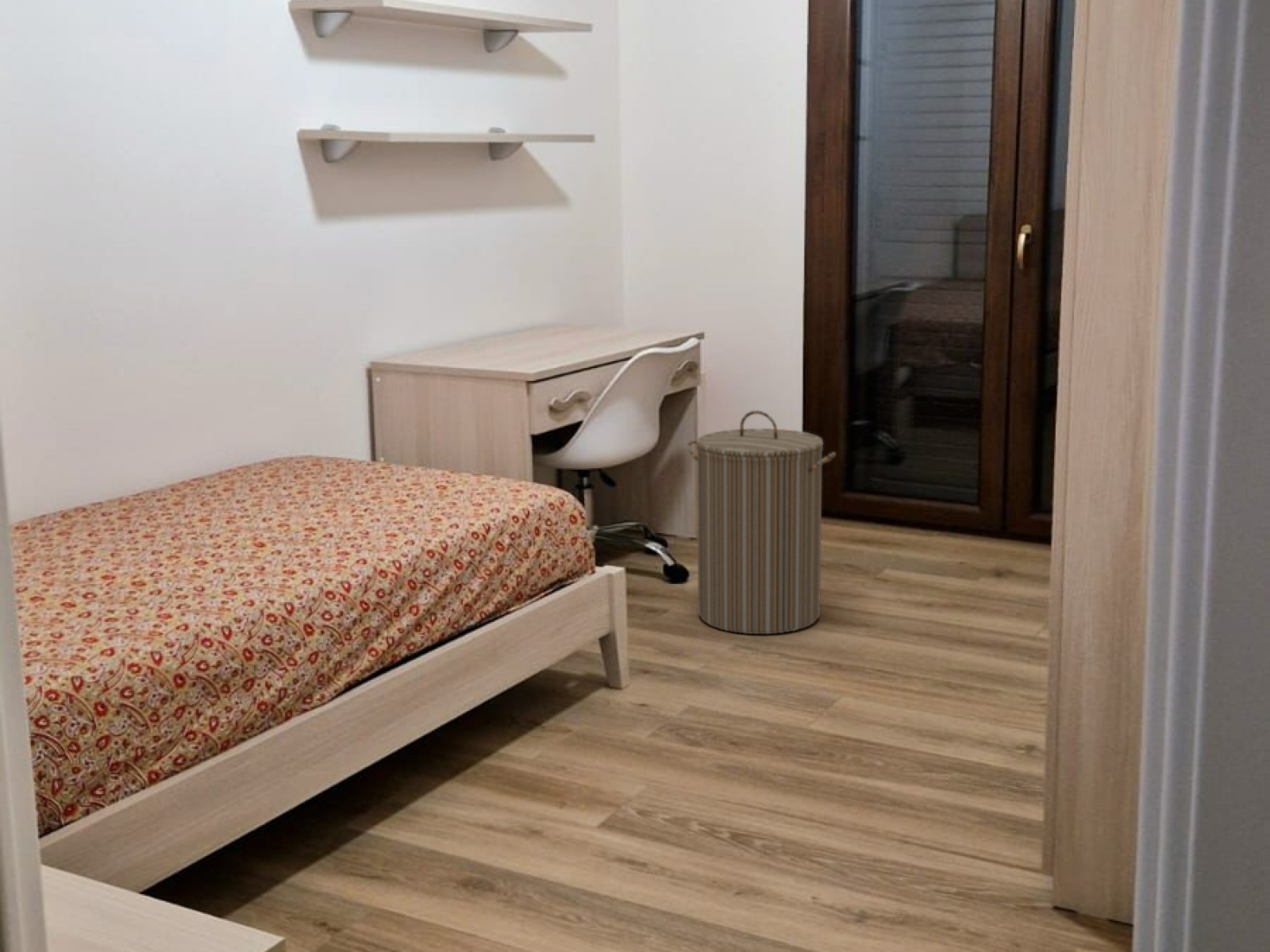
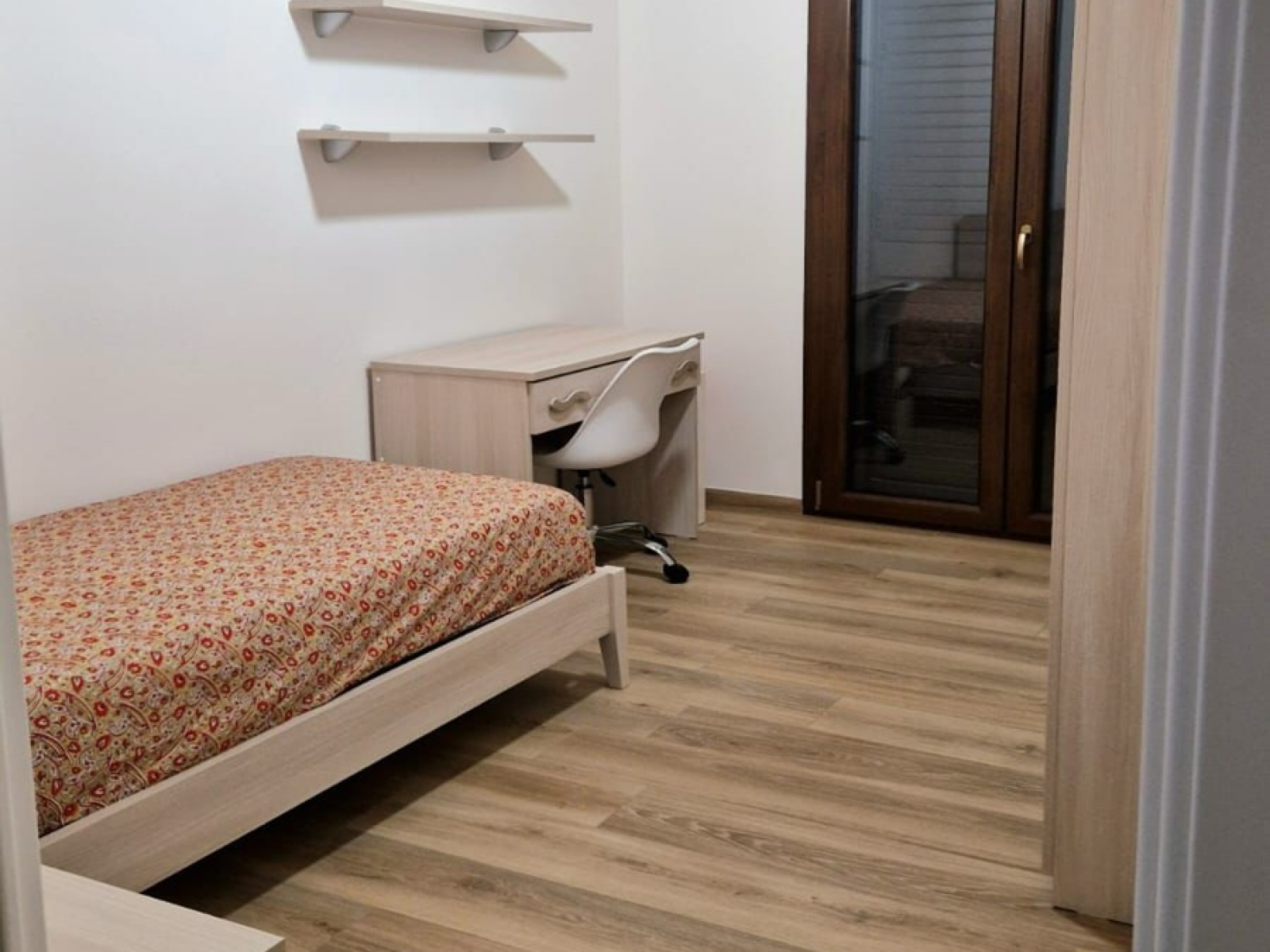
- laundry hamper [687,409,837,635]
